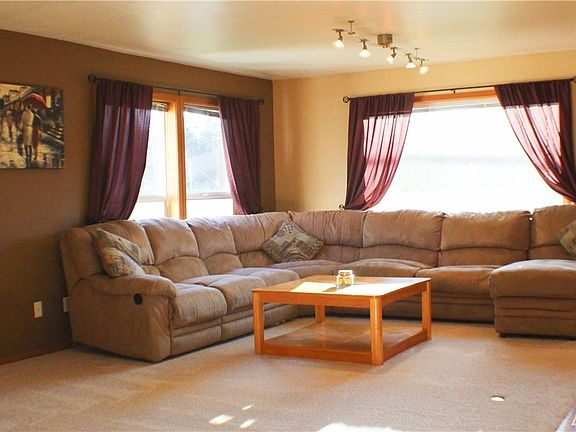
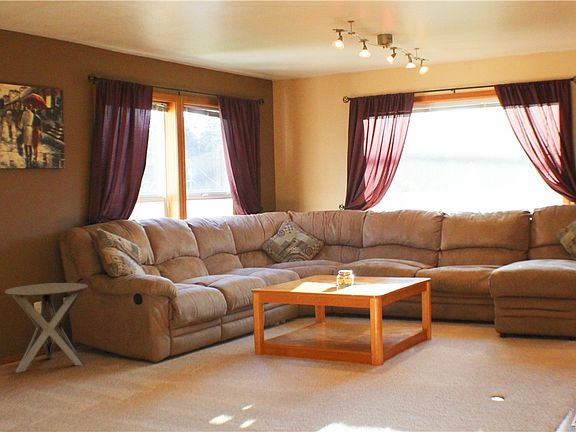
+ side table [4,282,88,374]
